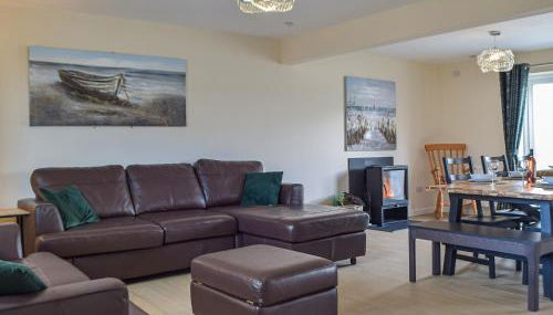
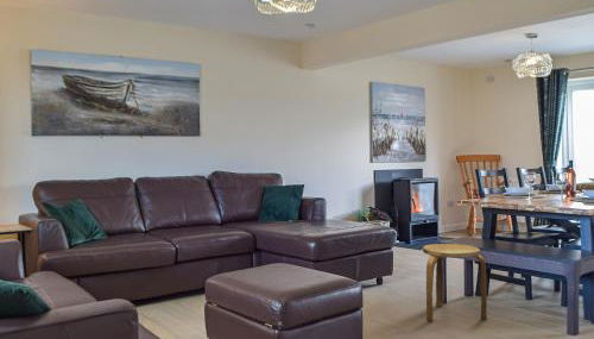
+ stool [422,243,488,324]
